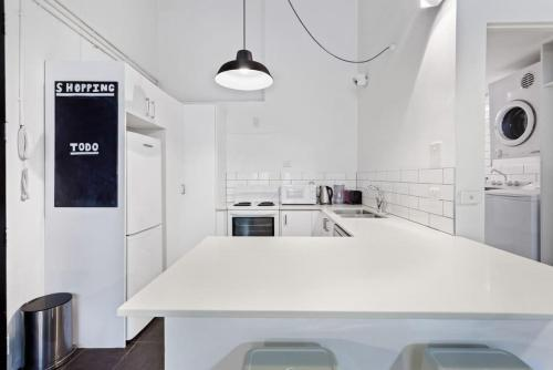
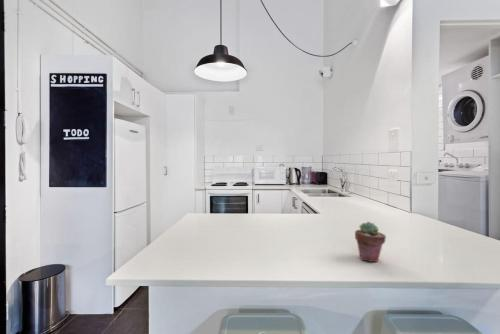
+ potted succulent [354,221,387,263]
